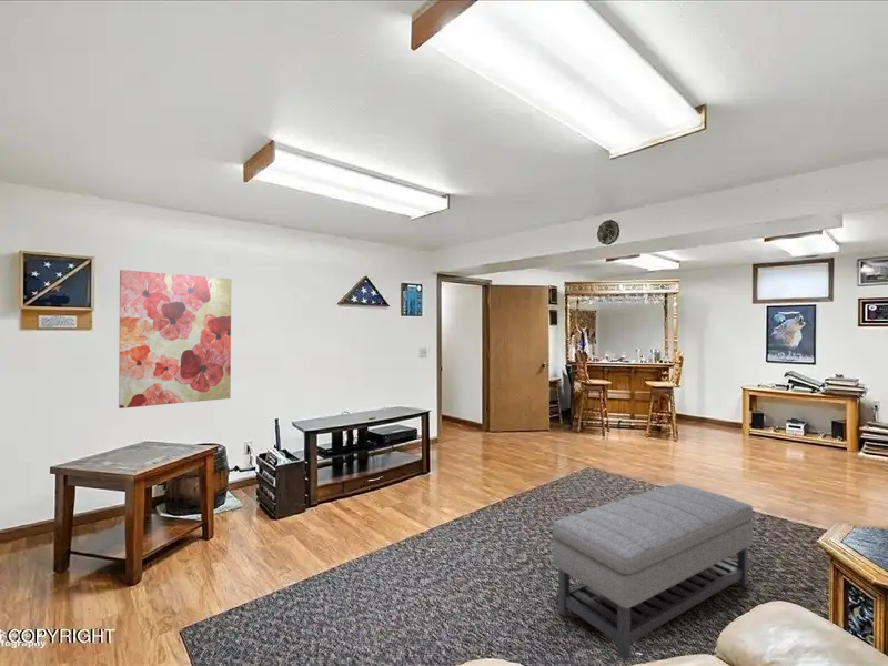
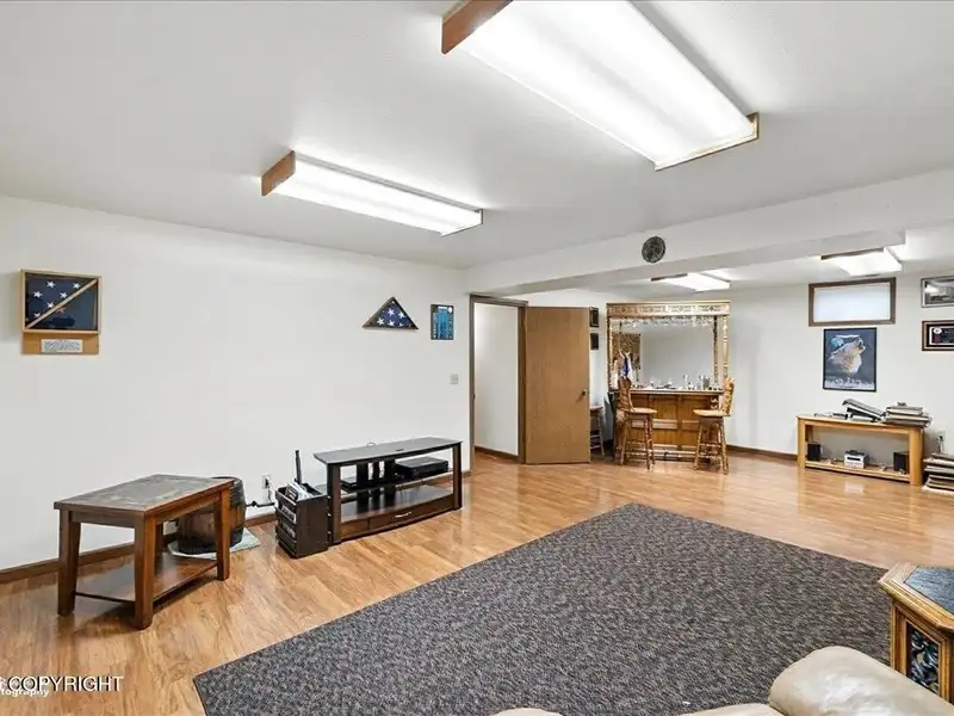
- ottoman [552,483,755,662]
- wall art [118,269,232,410]
